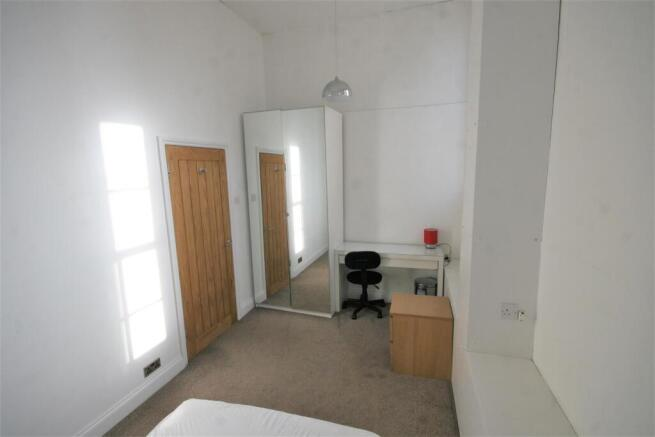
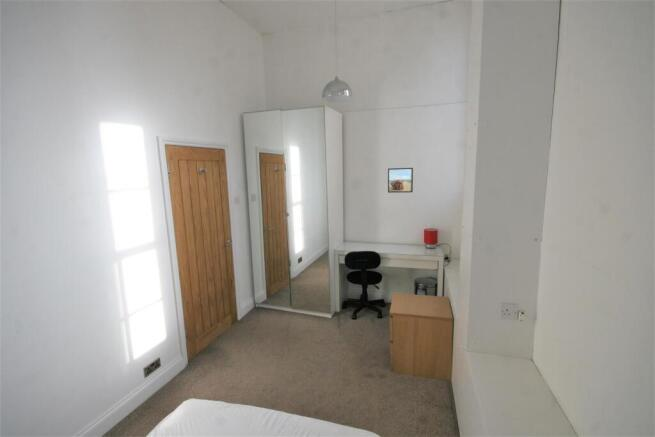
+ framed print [387,167,414,194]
